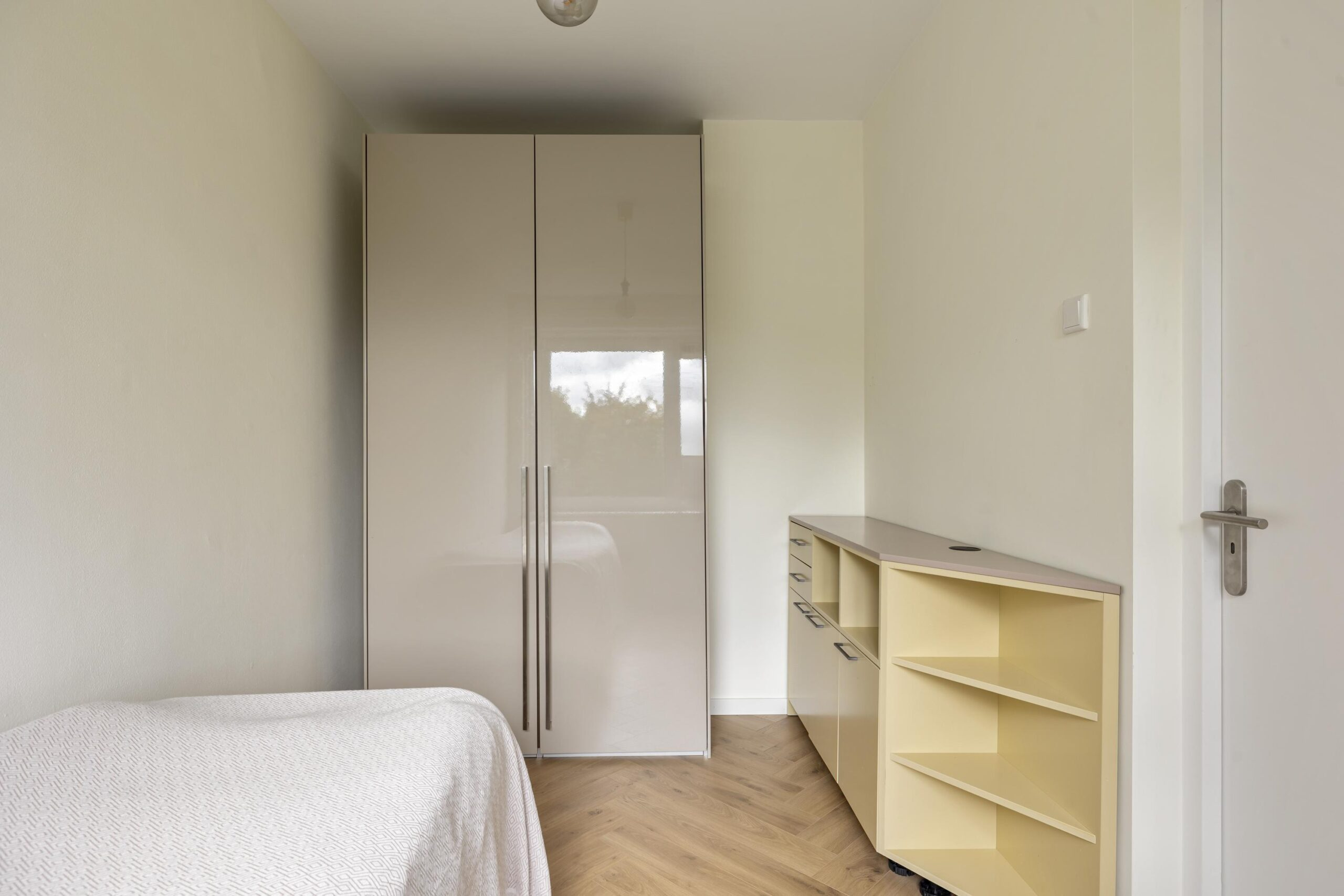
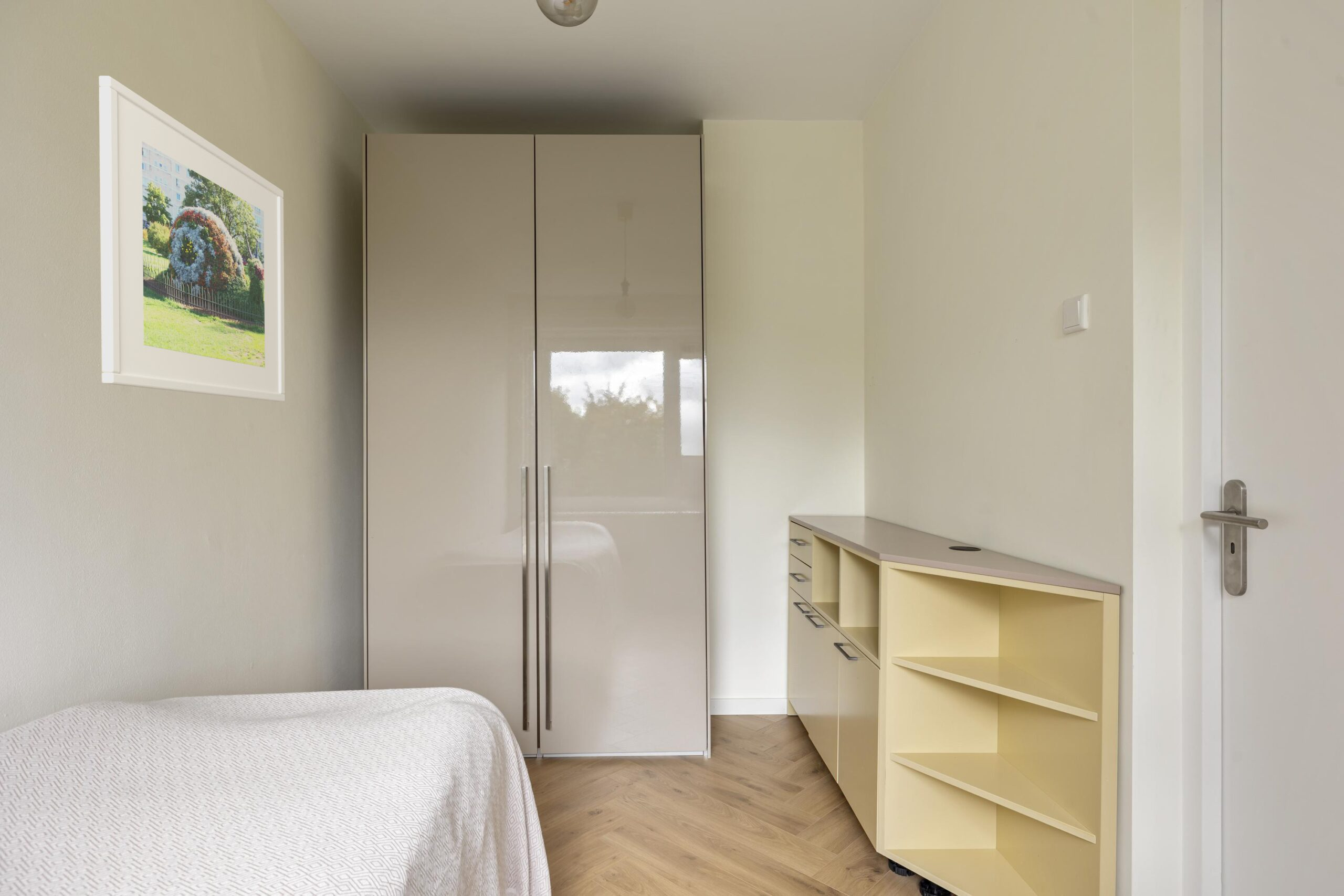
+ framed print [98,75,286,402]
